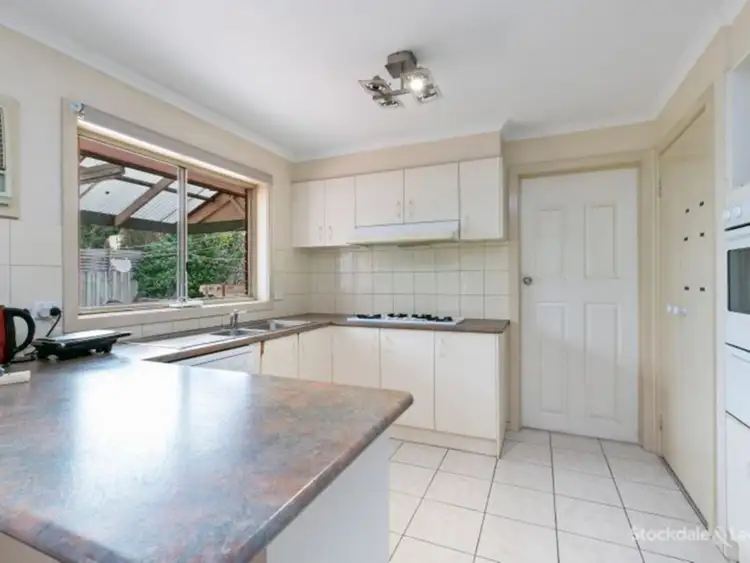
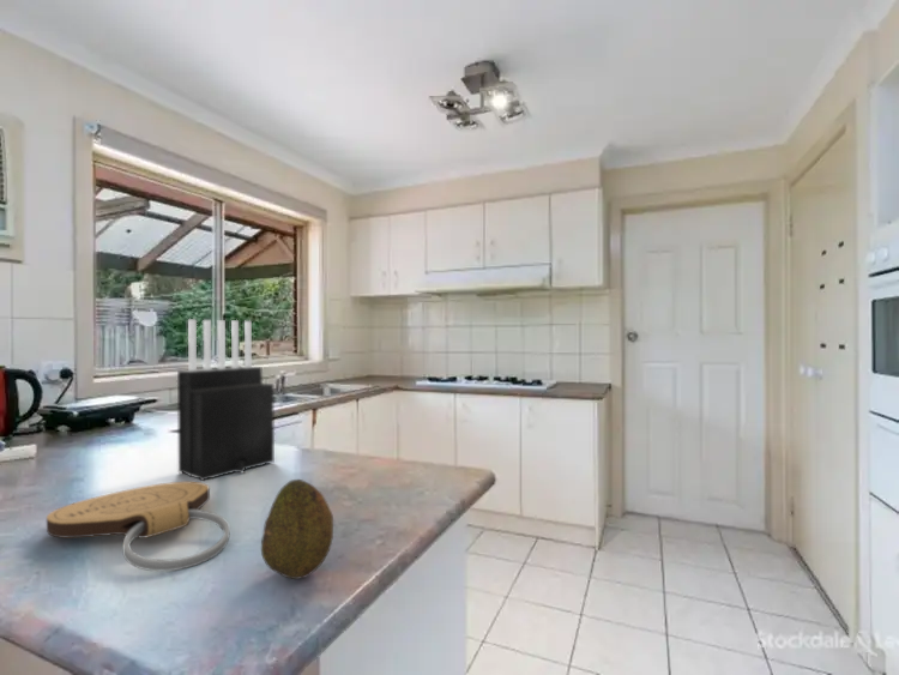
+ key chain [46,481,231,572]
+ knife block [176,318,276,482]
+ avocado [260,478,334,580]
